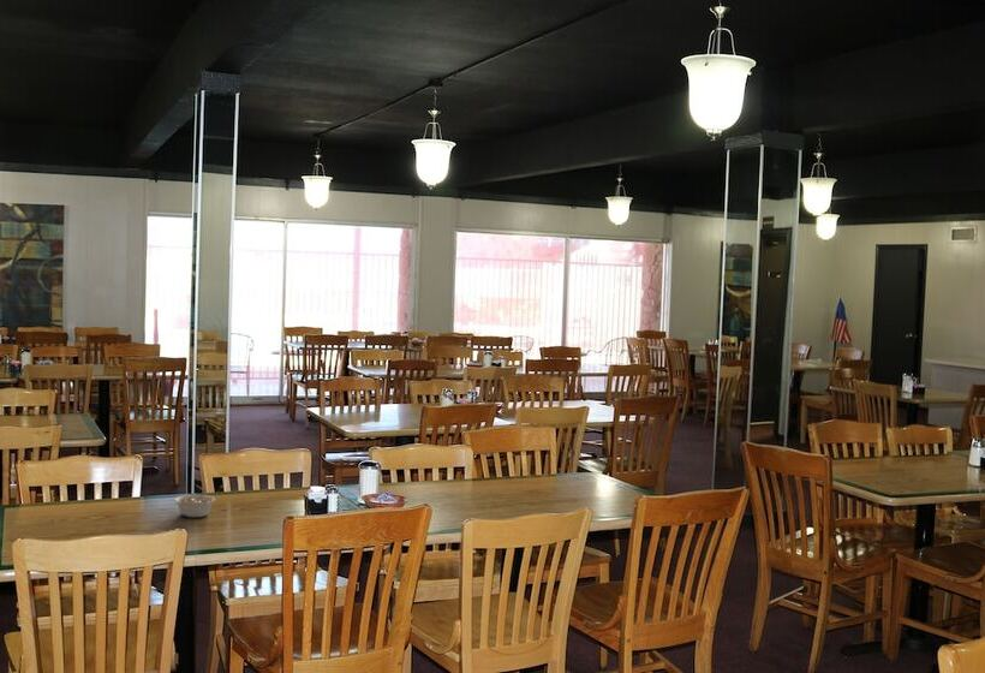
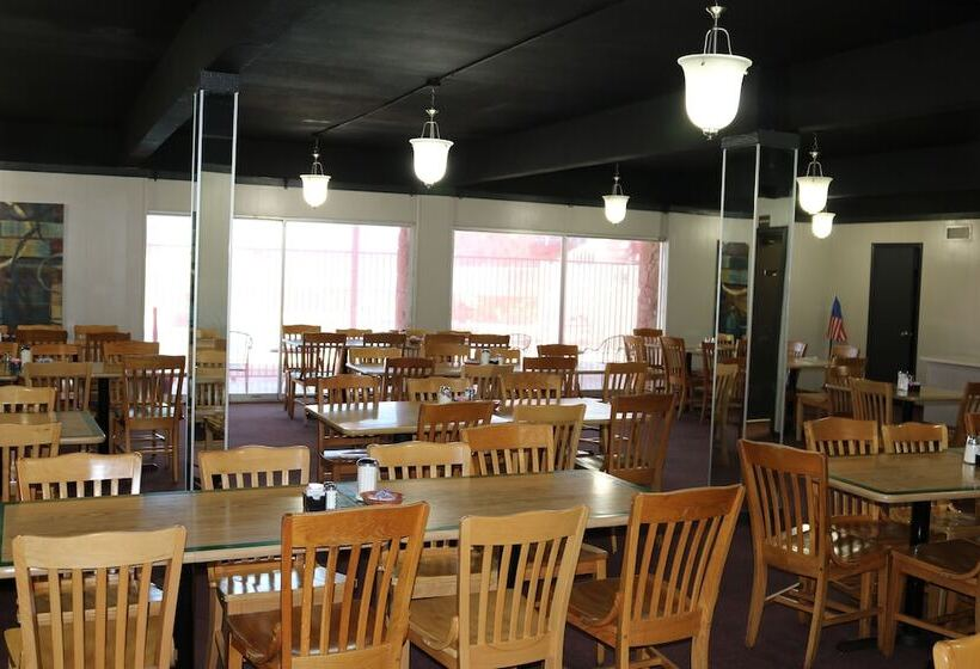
- legume [173,489,216,518]
